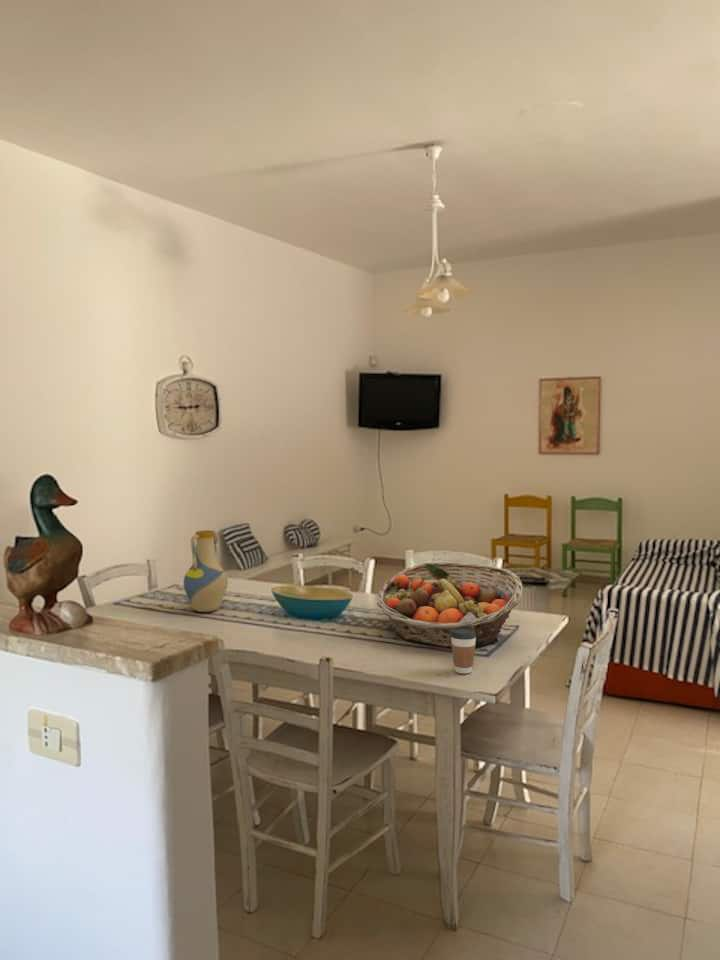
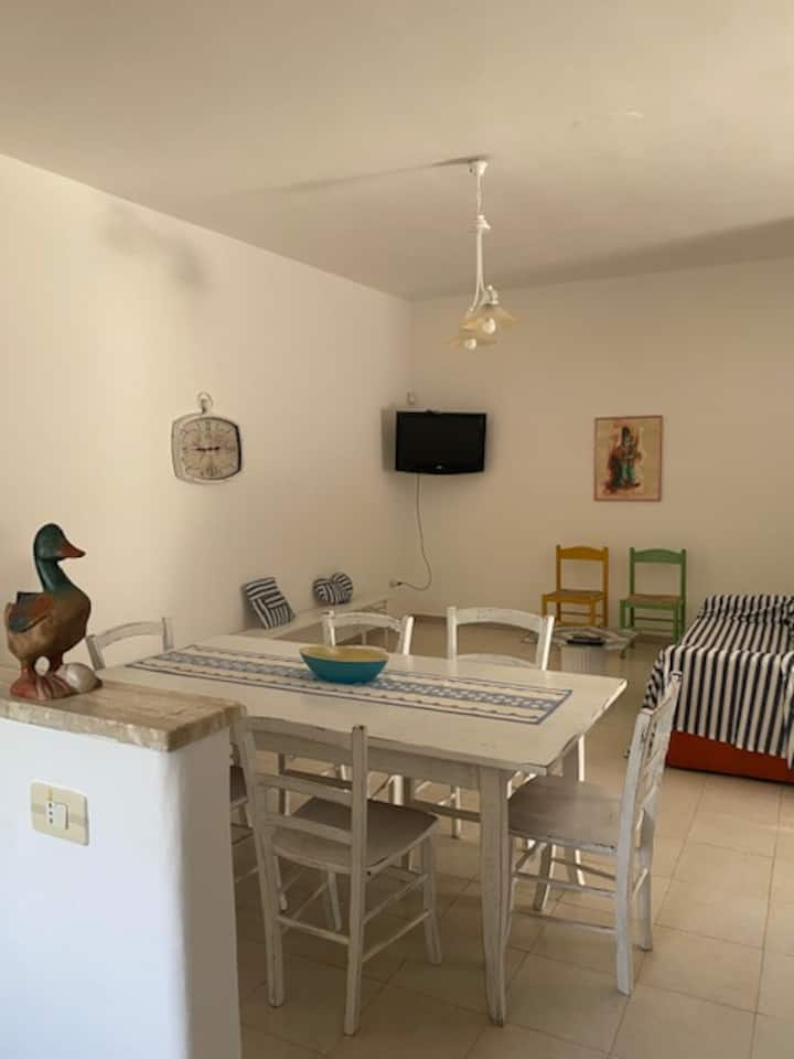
- fruit basket [376,562,524,648]
- vase [183,529,229,613]
- coffee cup [450,627,476,675]
